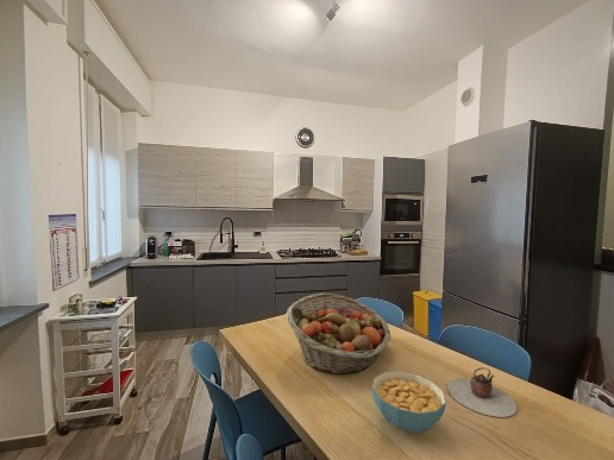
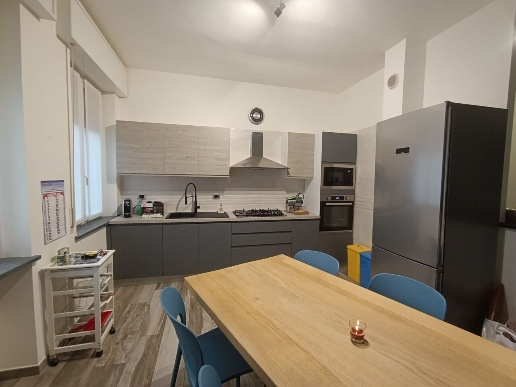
- teapot [446,366,518,418]
- cereal bowl [371,370,447,434]
- fruit basket [286,292,391,376]
